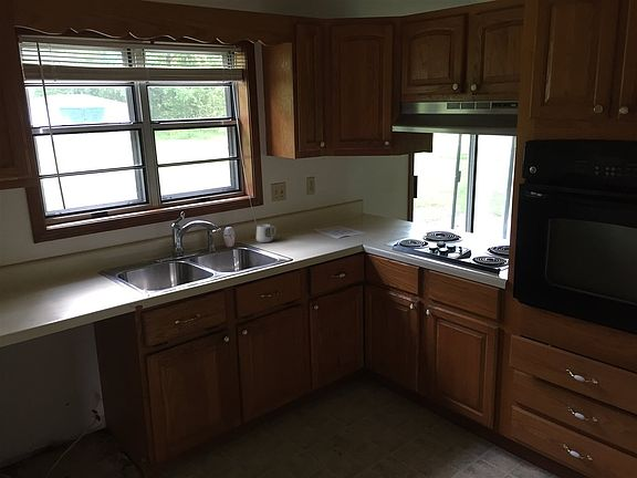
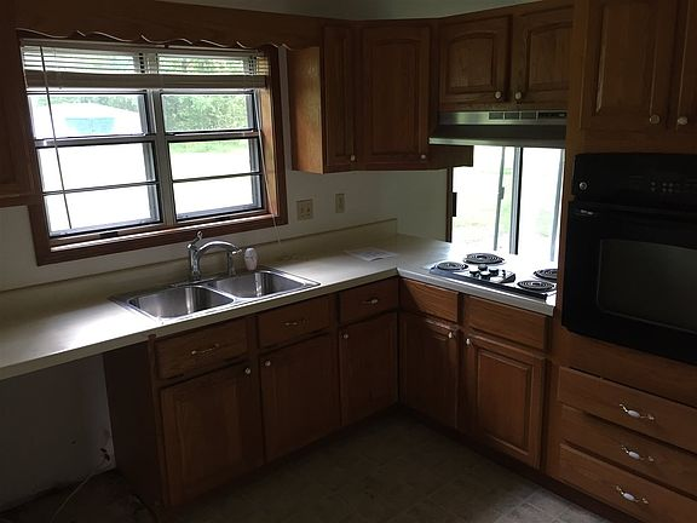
- mug [255,224,278,243]
